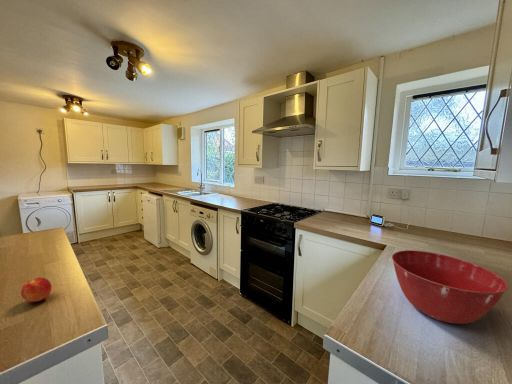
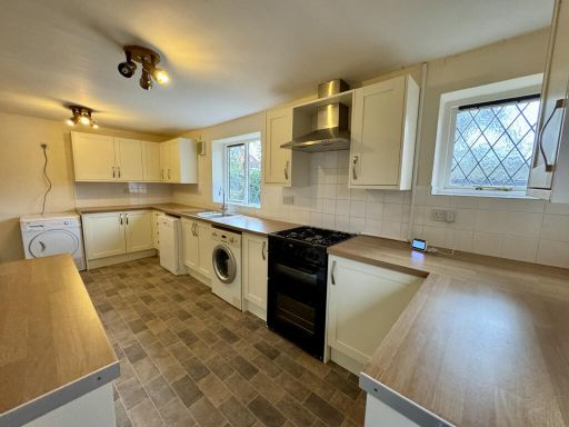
- mixing bowl [391,249,509,325]
- peach [20,277,52,303]
